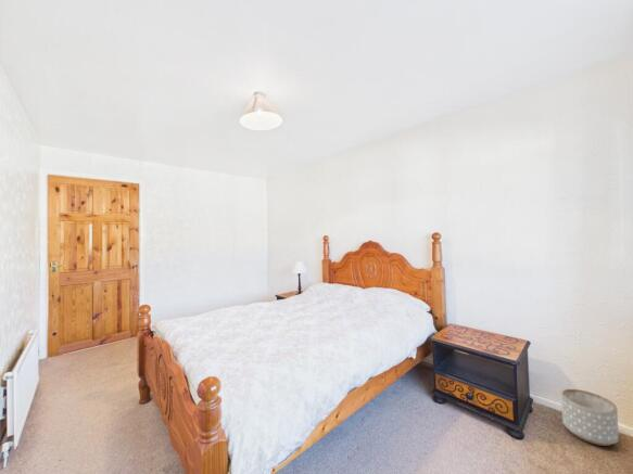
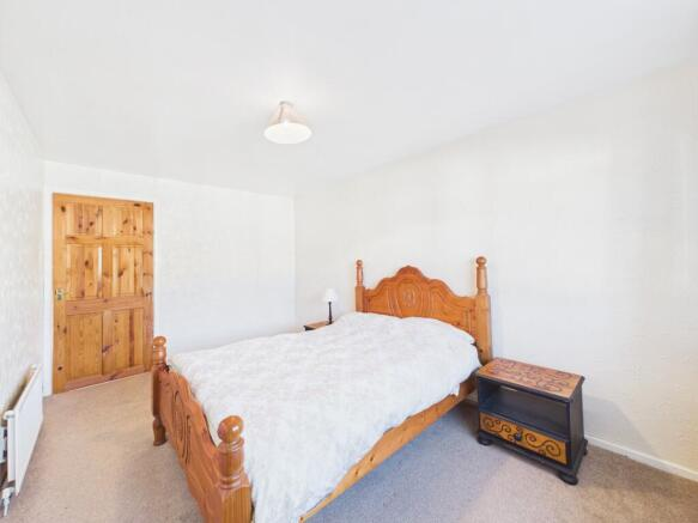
- planter [560,388,620,447]
